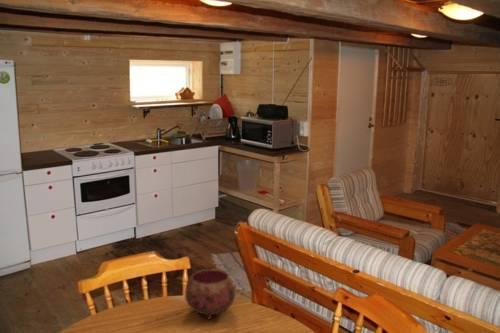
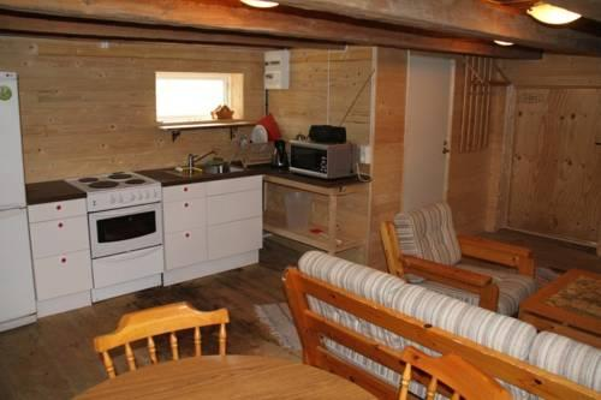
- bowl [184,268,237,321]
